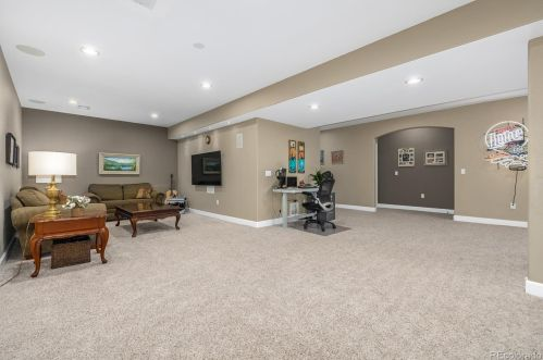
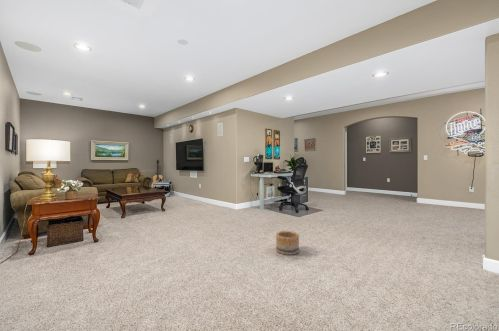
+ basket [275,230,300,256]
